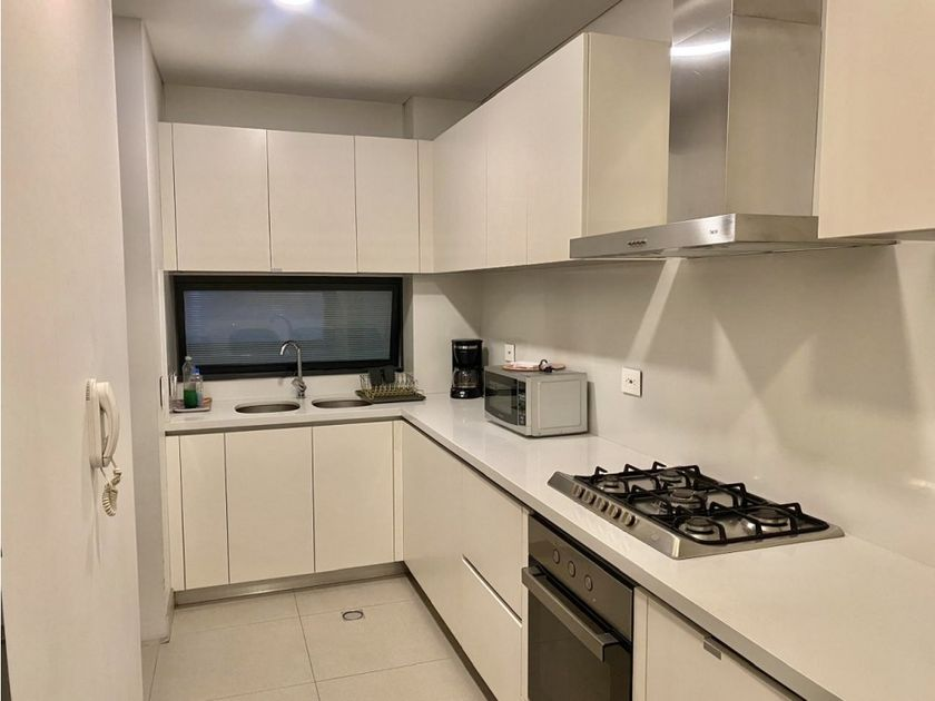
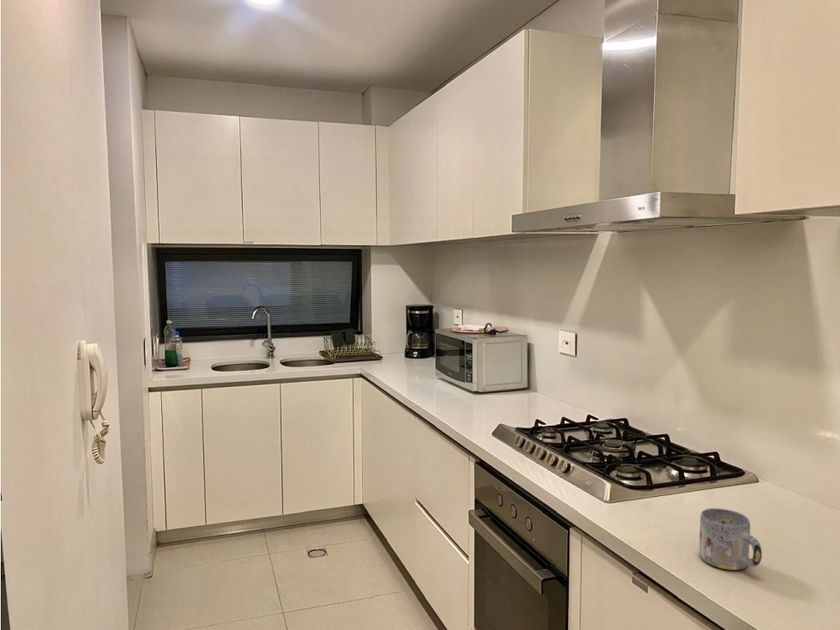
+ mug [698,507,763,571]
